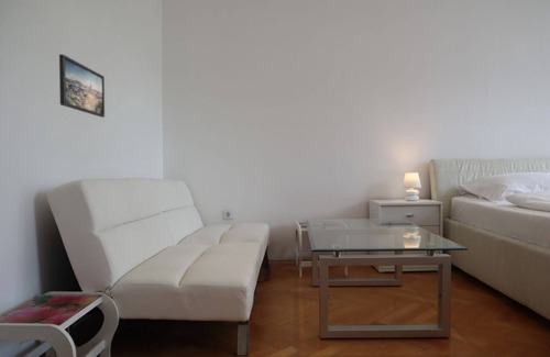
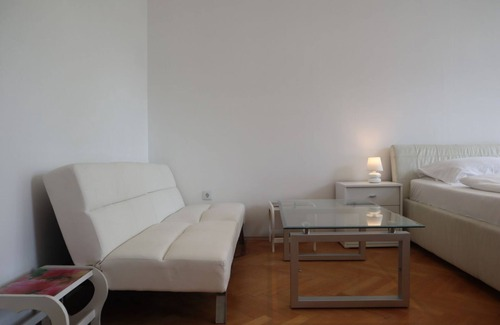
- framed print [58,54,106,119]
